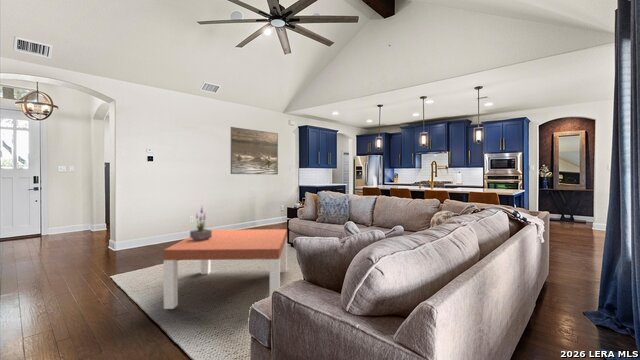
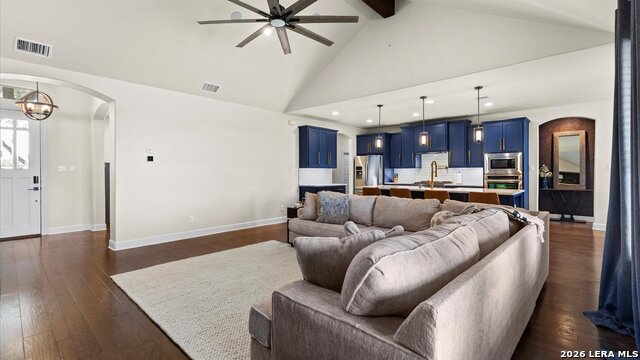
- potted plant [189,205,212,241]
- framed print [230,126,279,175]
- coffee table [163,228,288,310]
